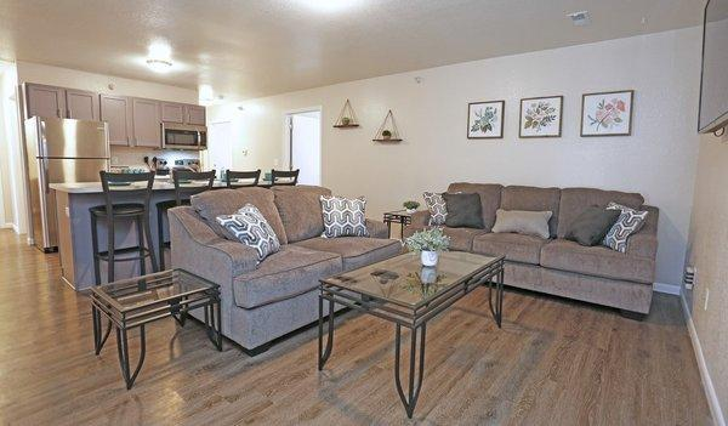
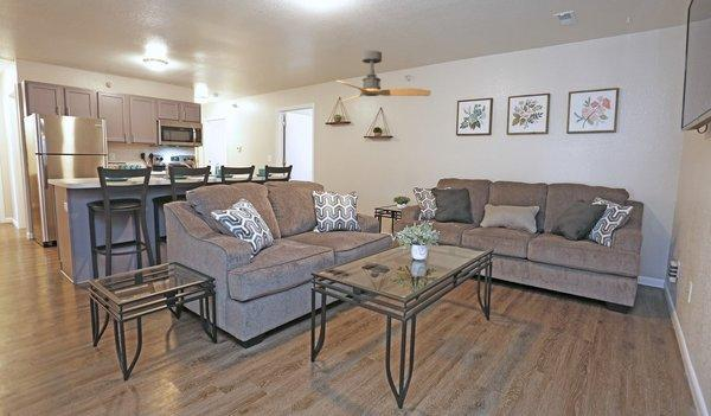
+ ceiling fan [335,50,431,103]
